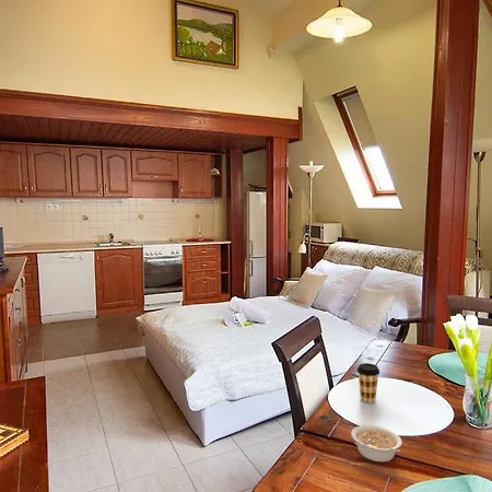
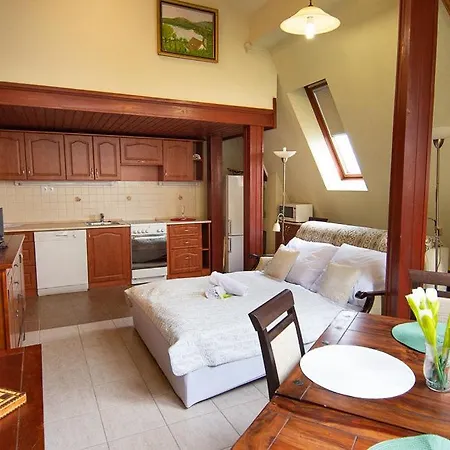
- legume [350,424,403,462]
- coffee cup [355,362,380,403]
